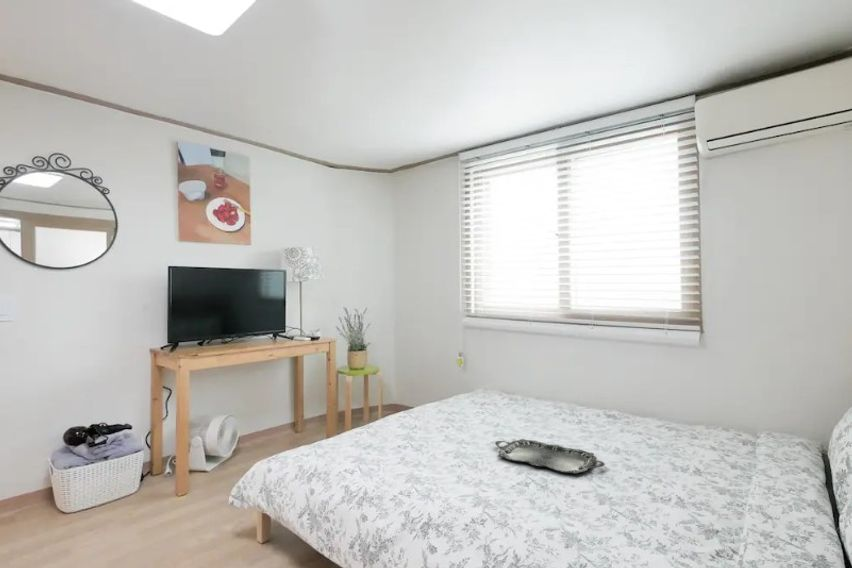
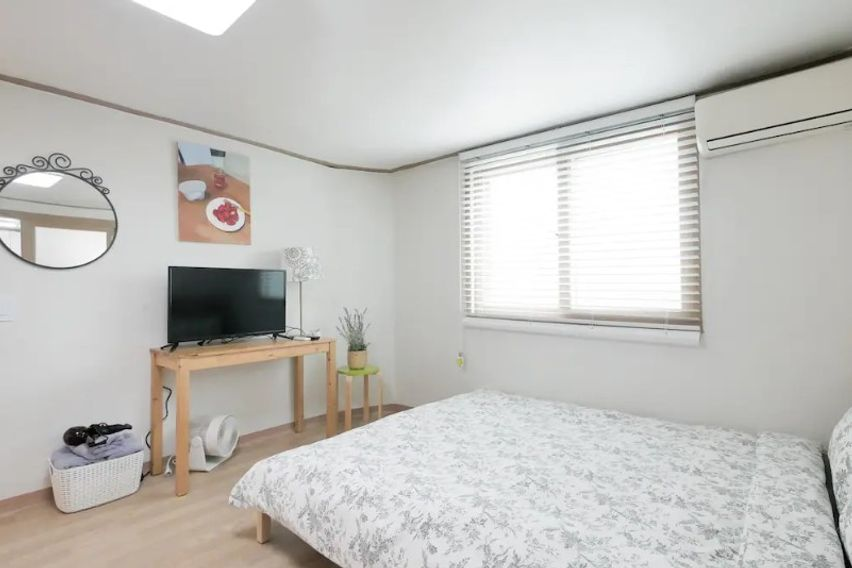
- serving tray [494,438,606,475]
